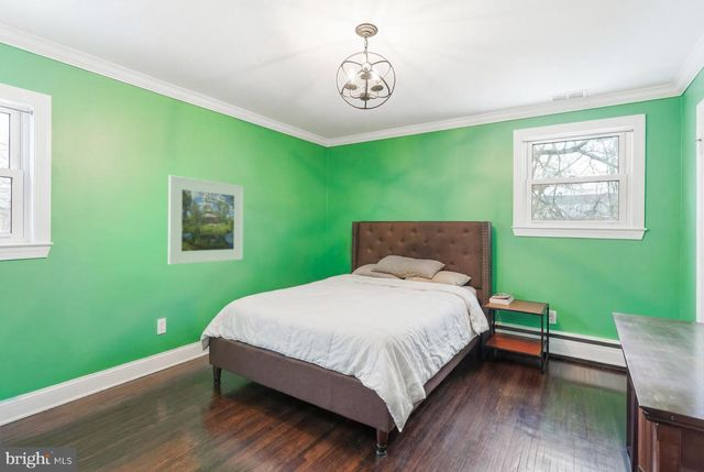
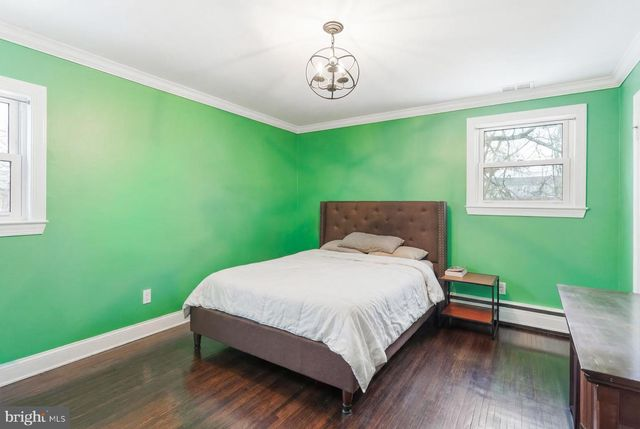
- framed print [167,174,244,265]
